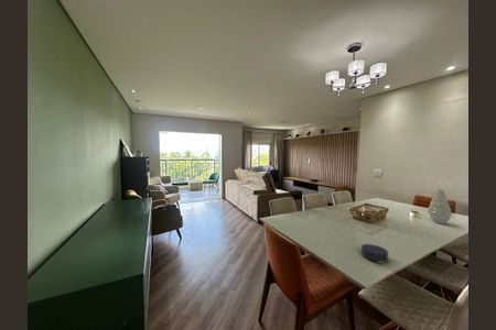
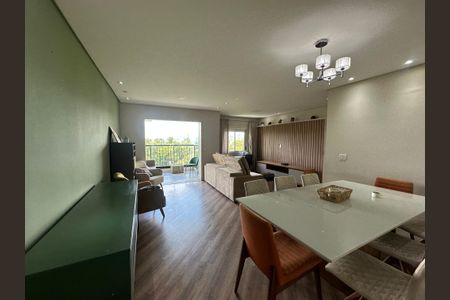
- candle [360,243,389,264]
- vase [427,188,453,226]
